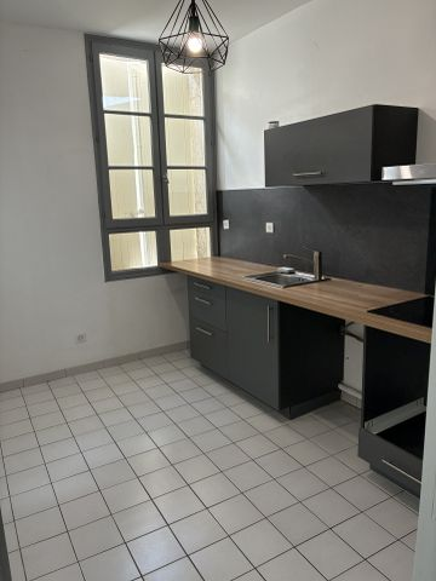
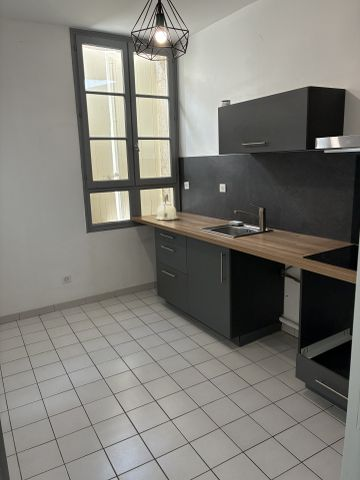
+ kettle [155,193,179,221]
